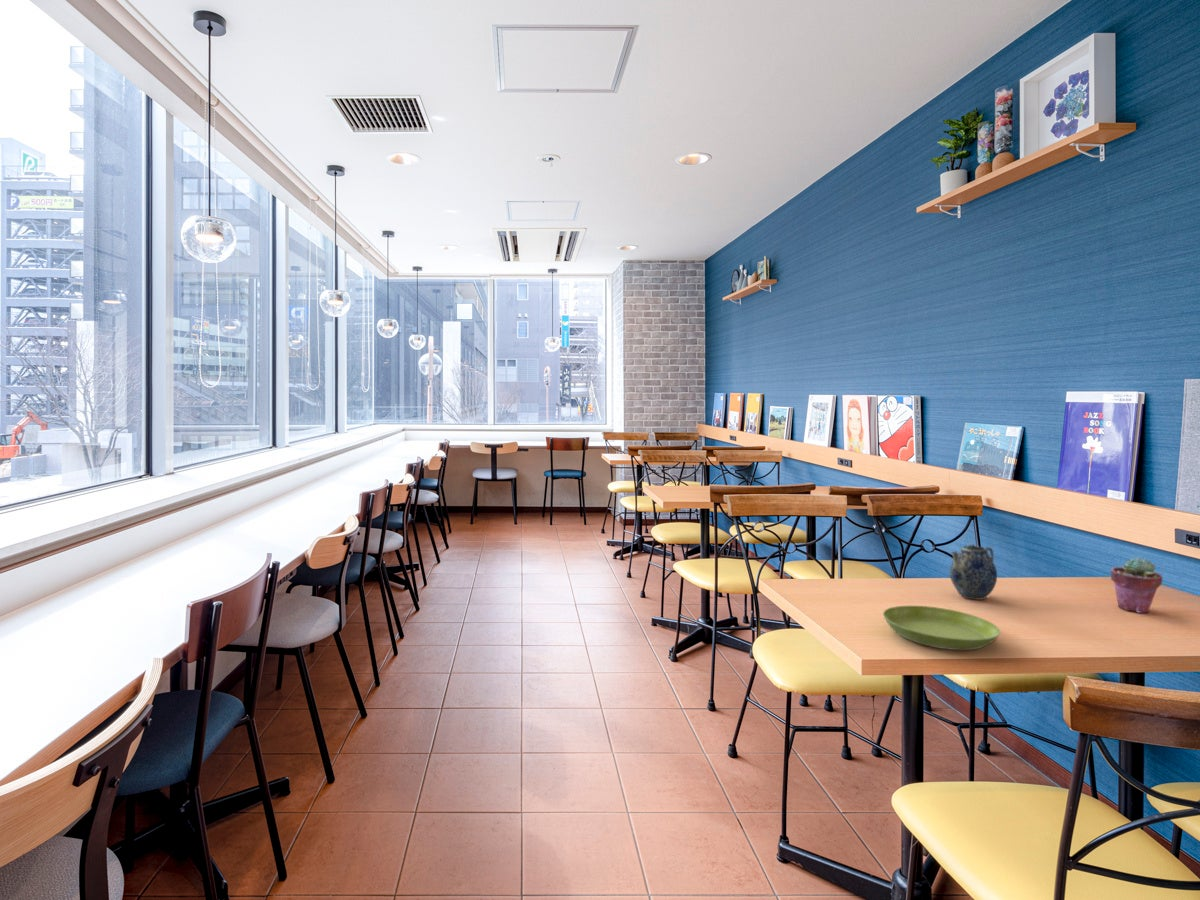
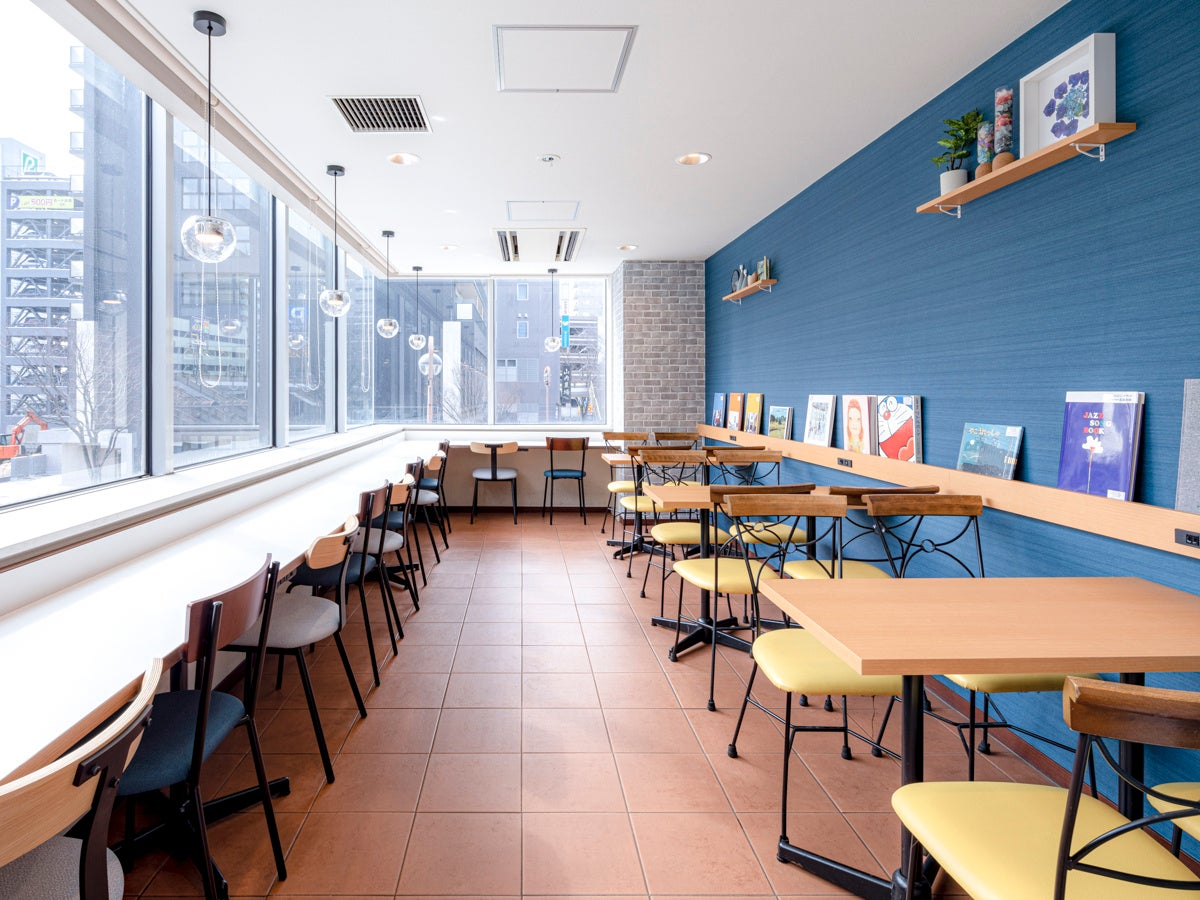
- saucer [882,605,1001,651]
- teapot [949,543,998,600]
- potted succulent [1110,556,1163,614]
